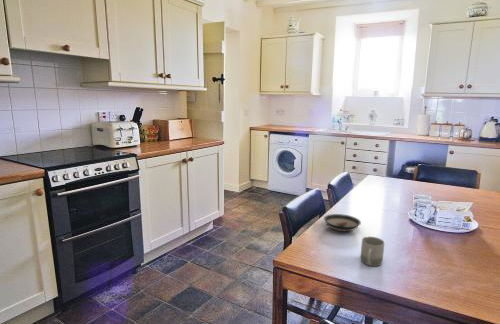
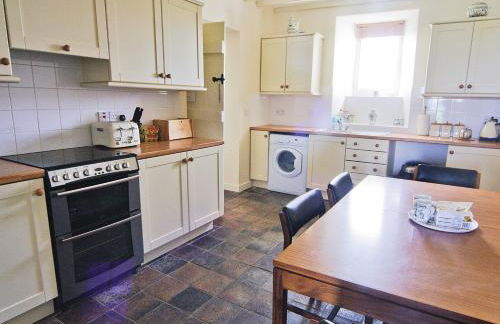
- saucer [323,213,362,232]
- cup [360,236,385,267]
